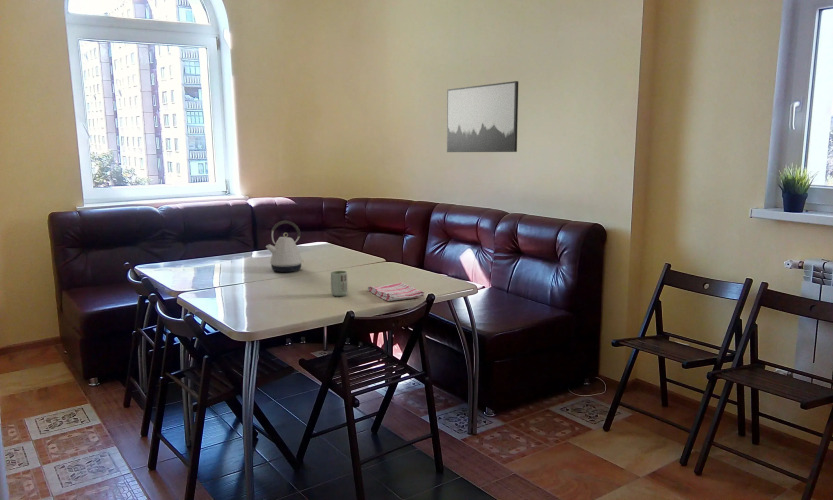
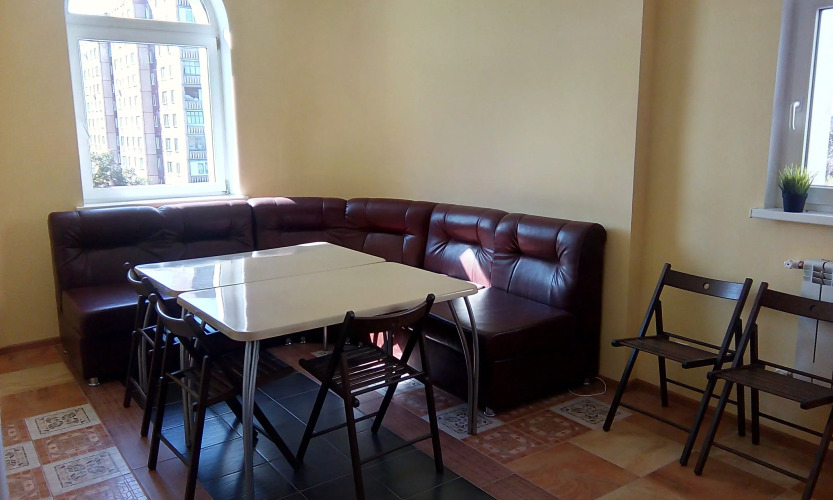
- dish towel [367,282,425,302]
- wall art [446,80,519,153]
- kettle [265,220,305,273]
- cup [330,270,349,297]
